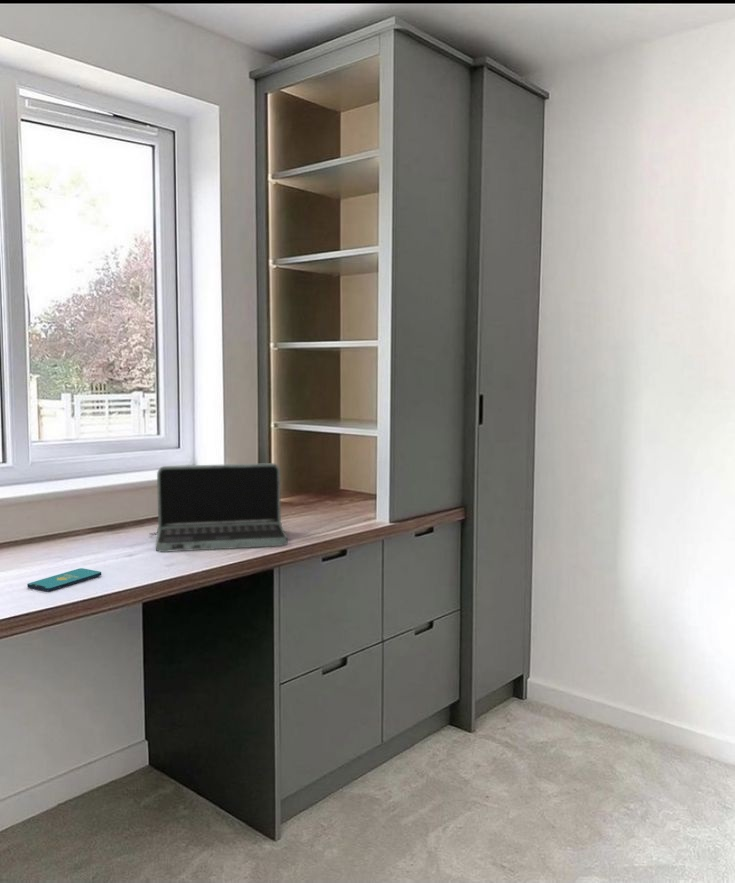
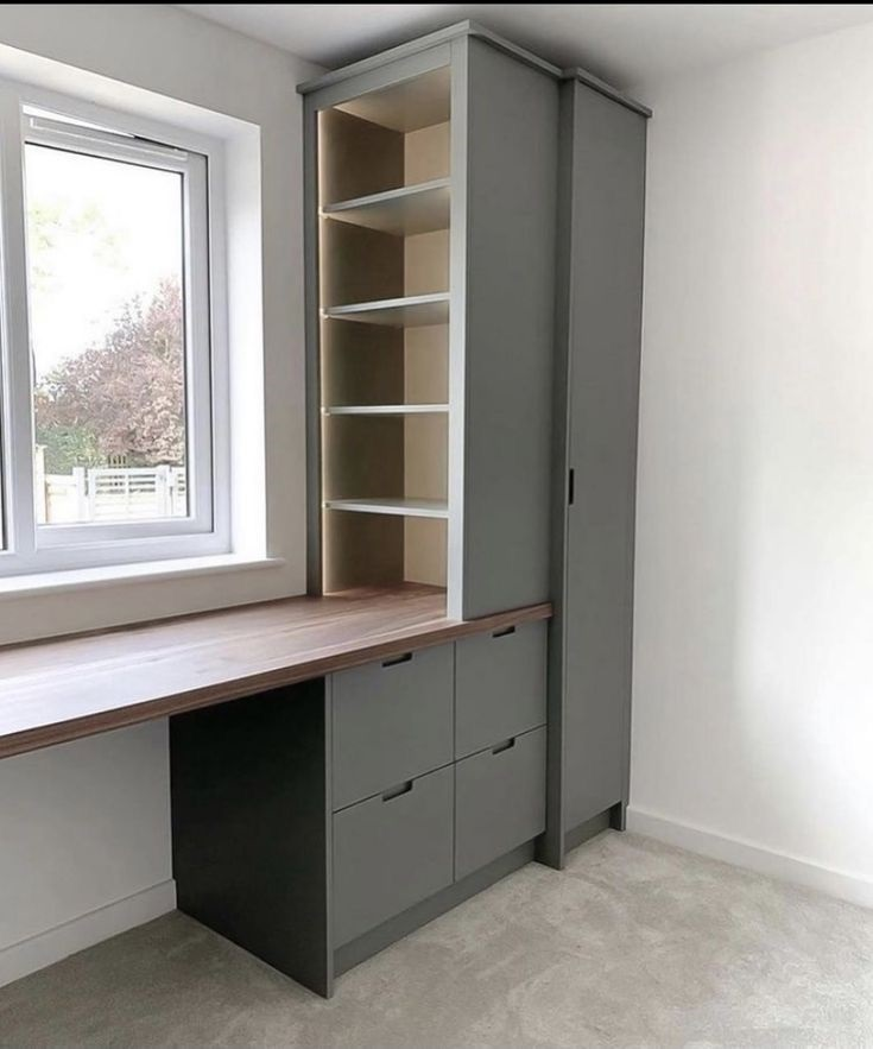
- smartphone [26,567,102,592]
- laptop [148,462,288,553]
